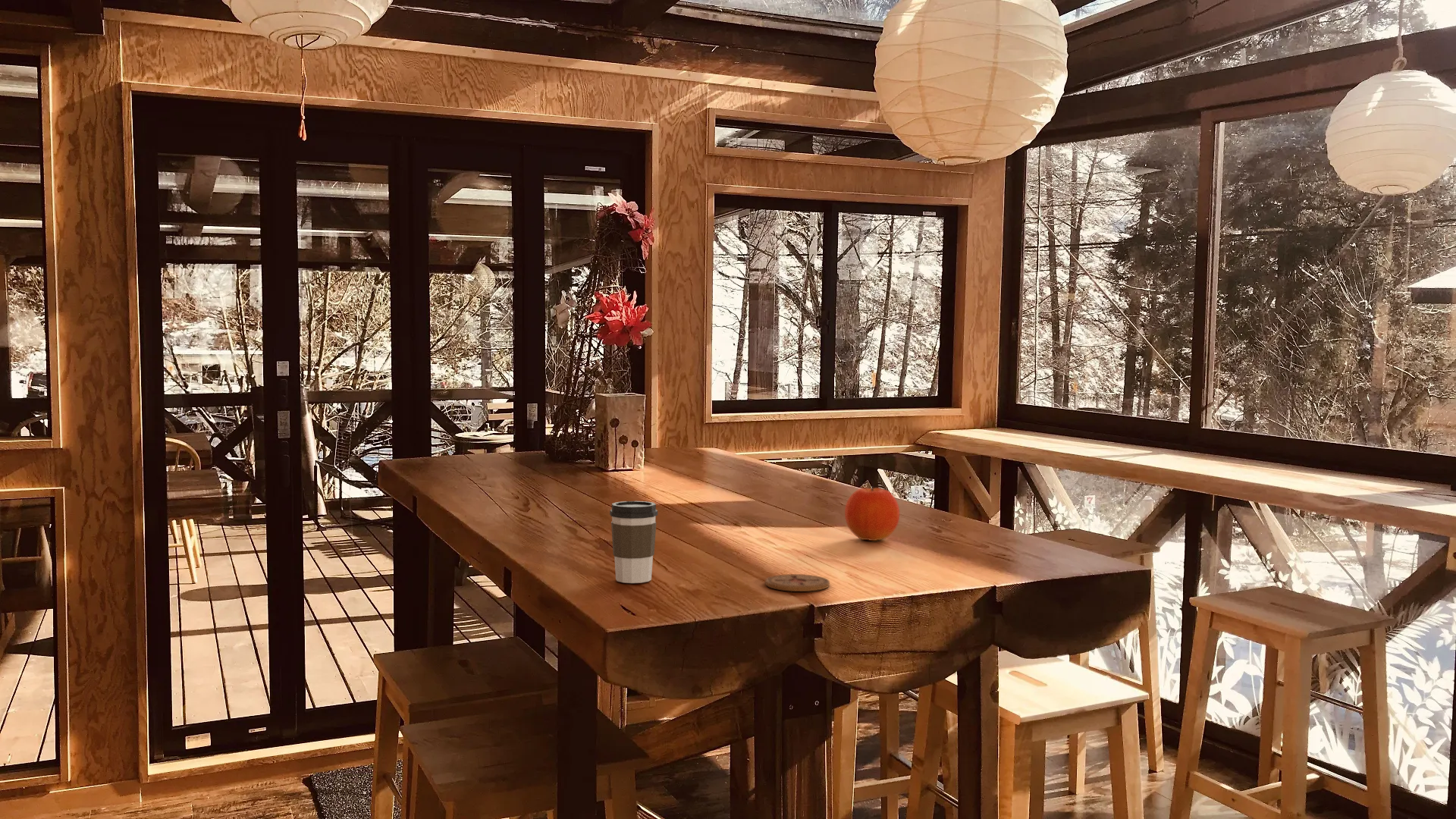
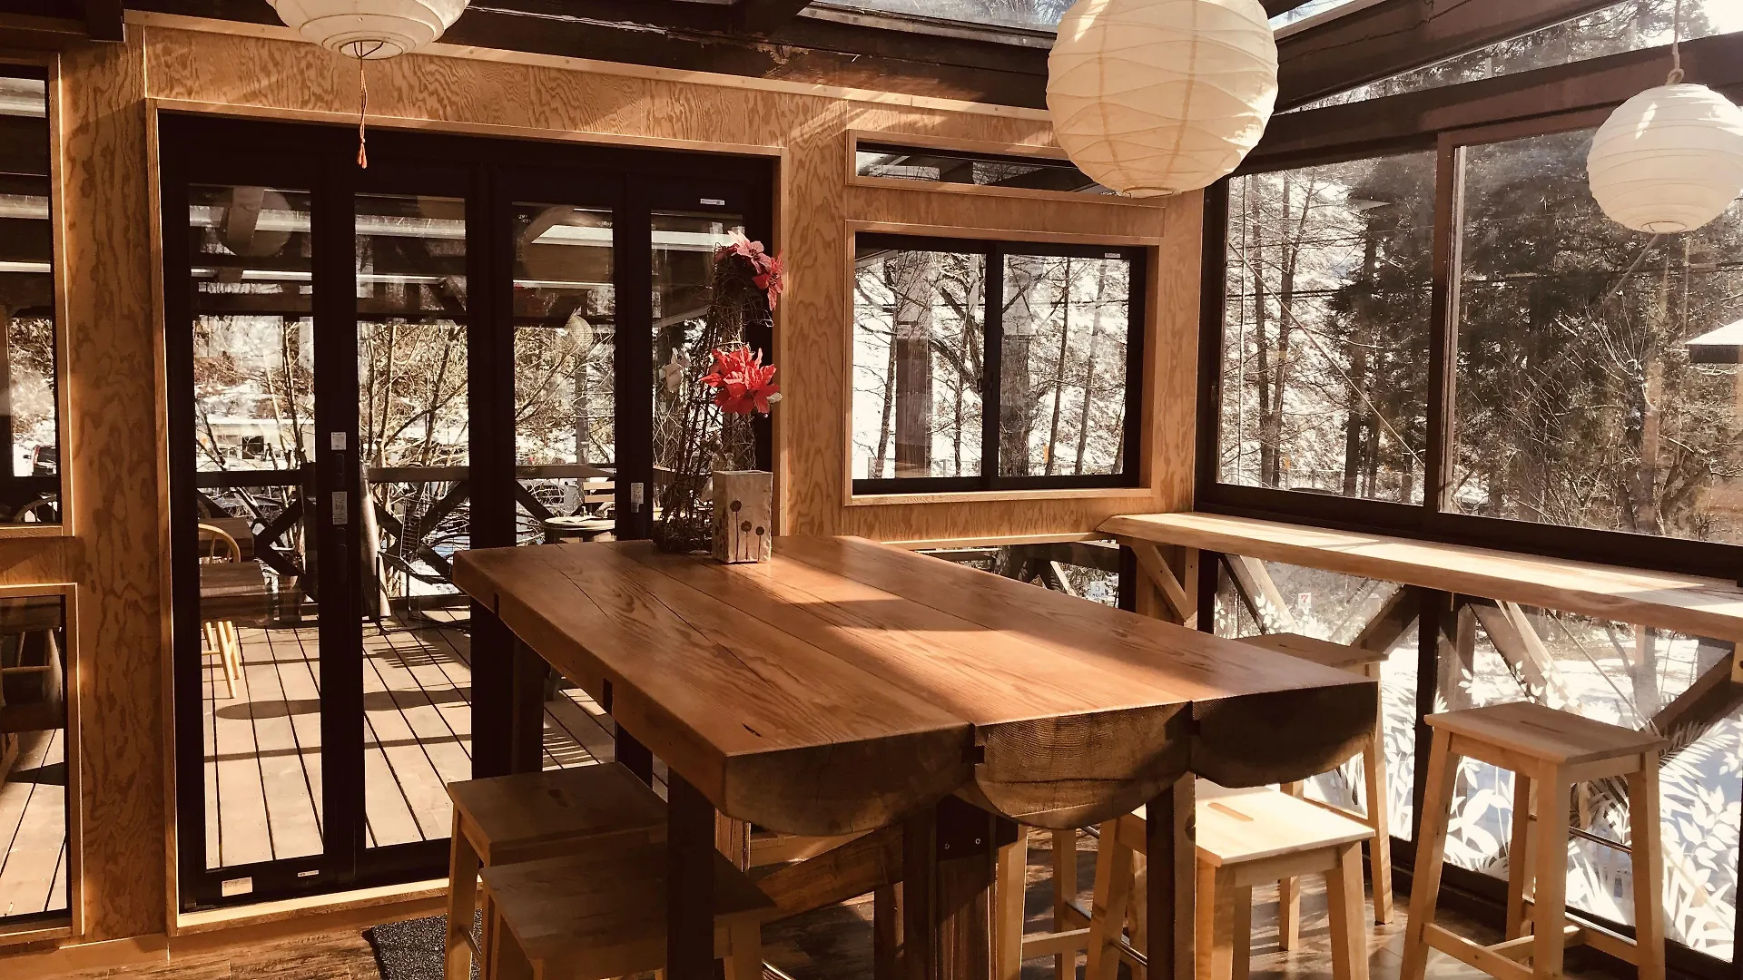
- coaster [764,573,830,592]
- fruit [844,486,900,541]
- coffee cup [609,500,658,584]
